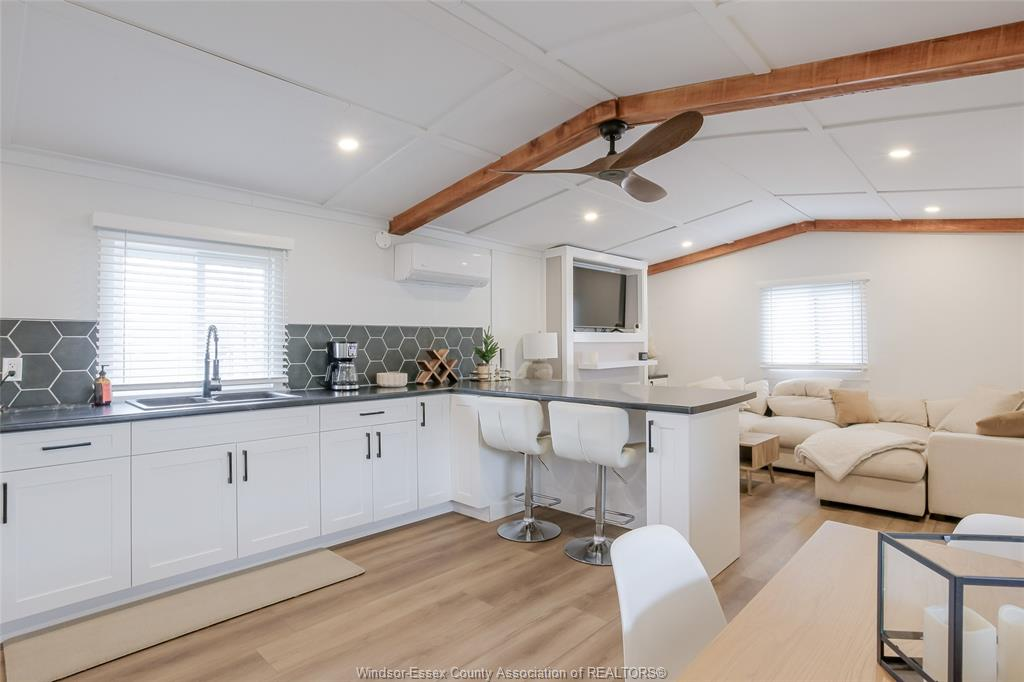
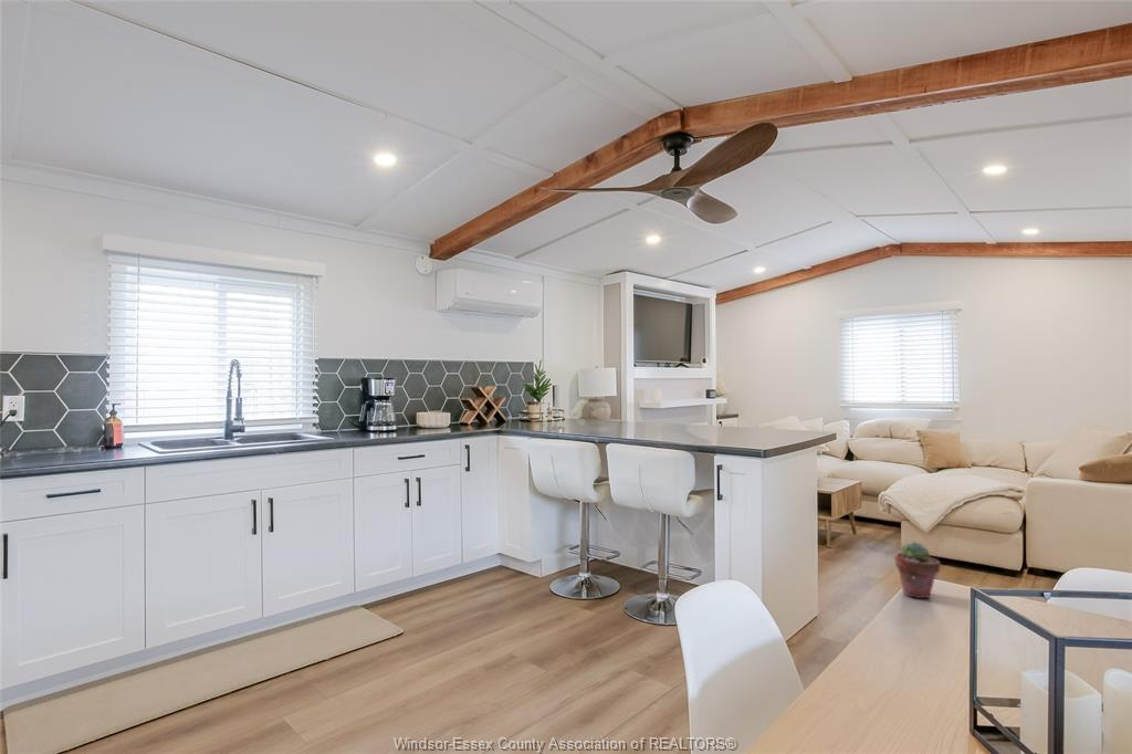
+ potted succulent [894,541,942,599]
